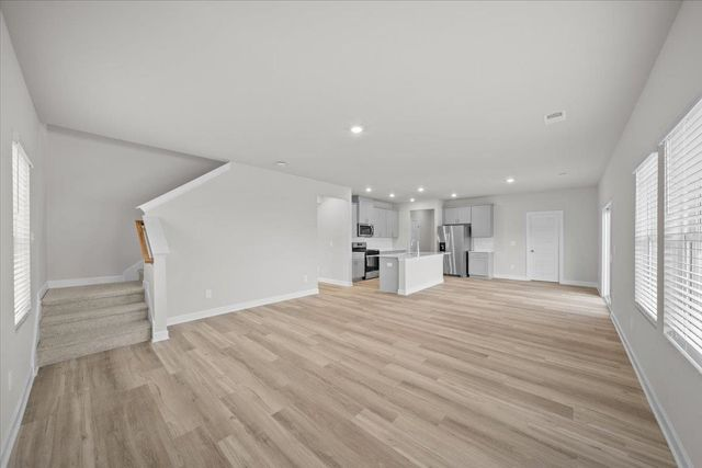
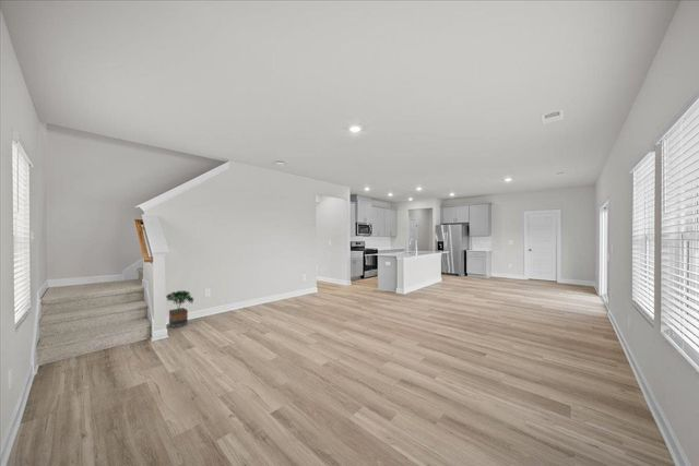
+ potted tree [165,289,194,330]
